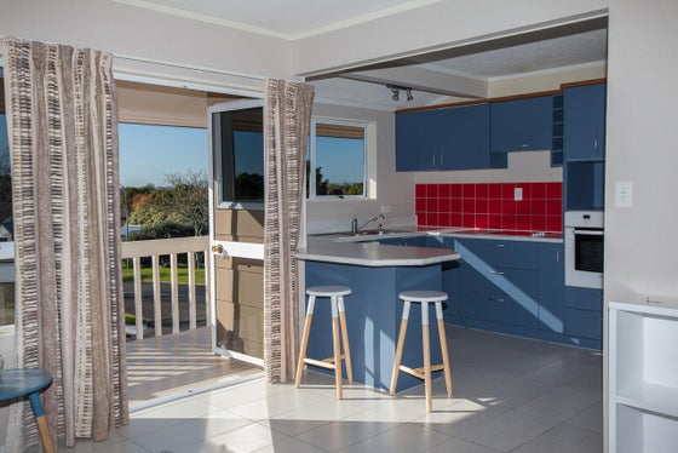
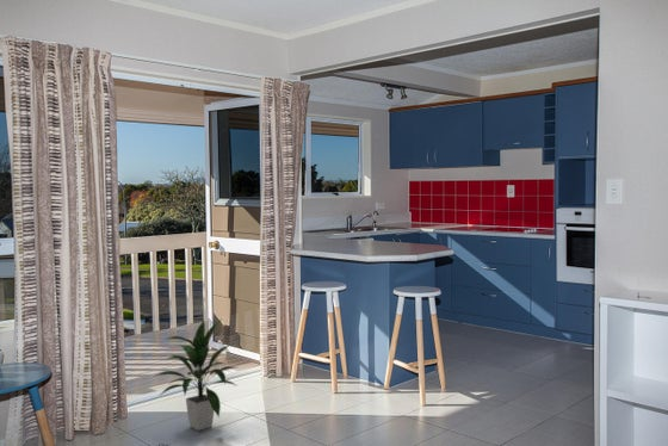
+ indoor plant [151,317,237,432]
